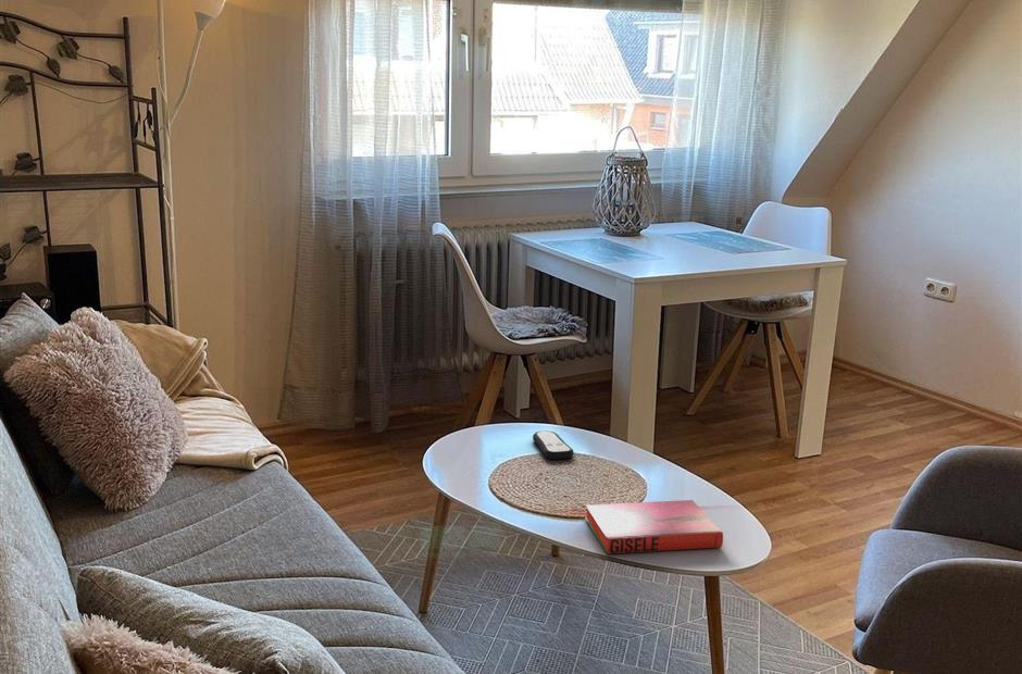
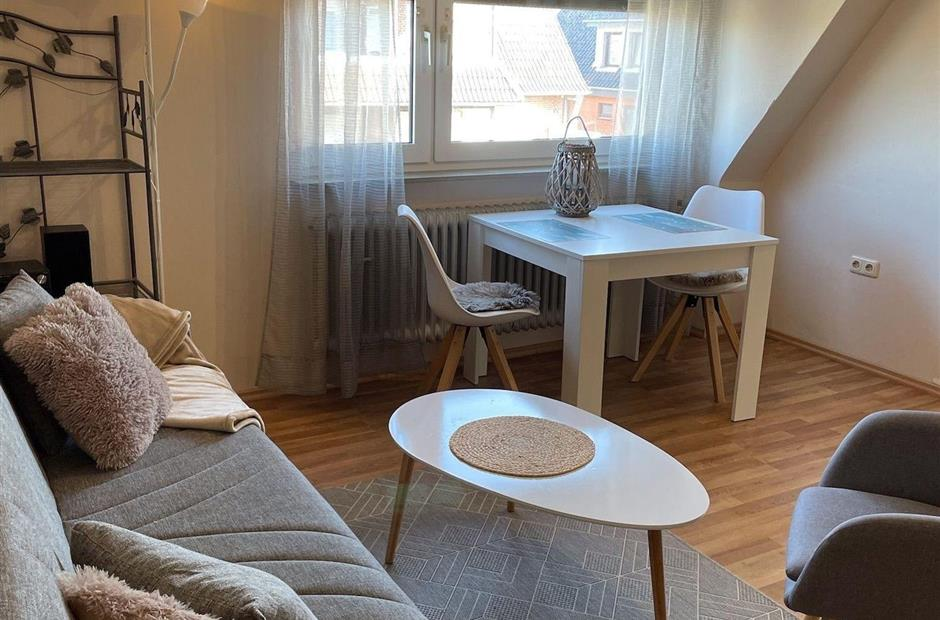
- hardback book [584,499,724,554]
- remote control [532,429,575,460]
